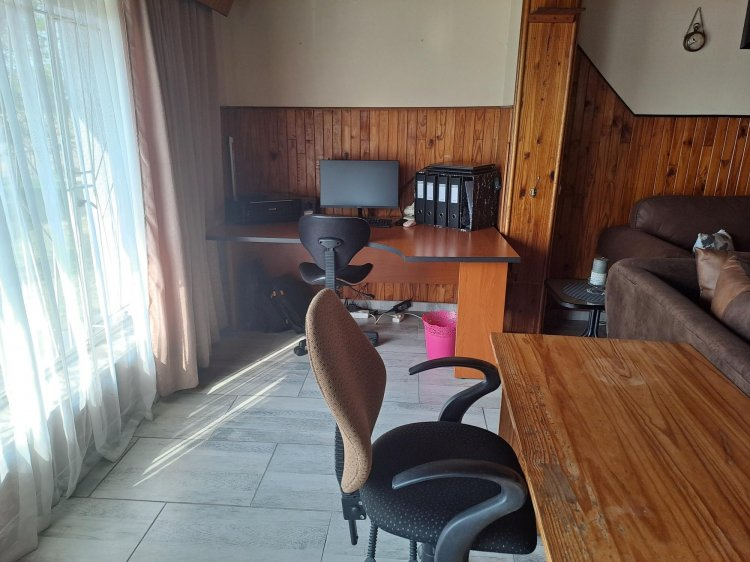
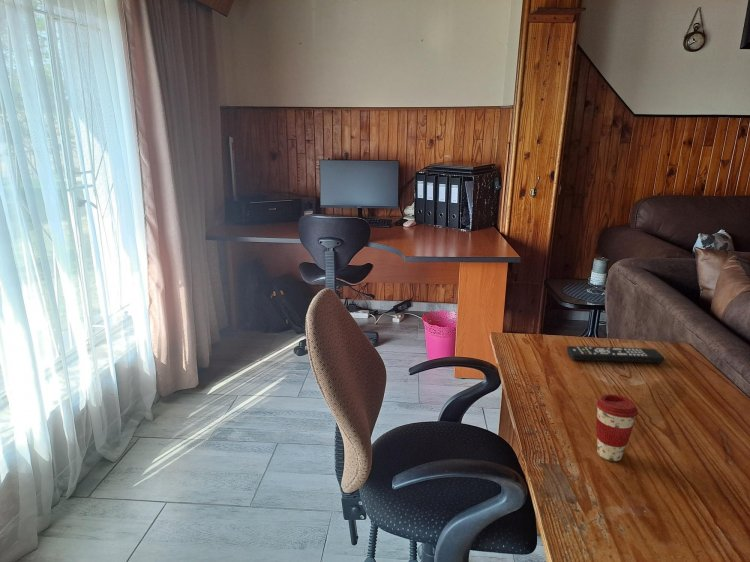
+ coffee cup [595,393,639,462]
+ remote control [566,345,665,364]
